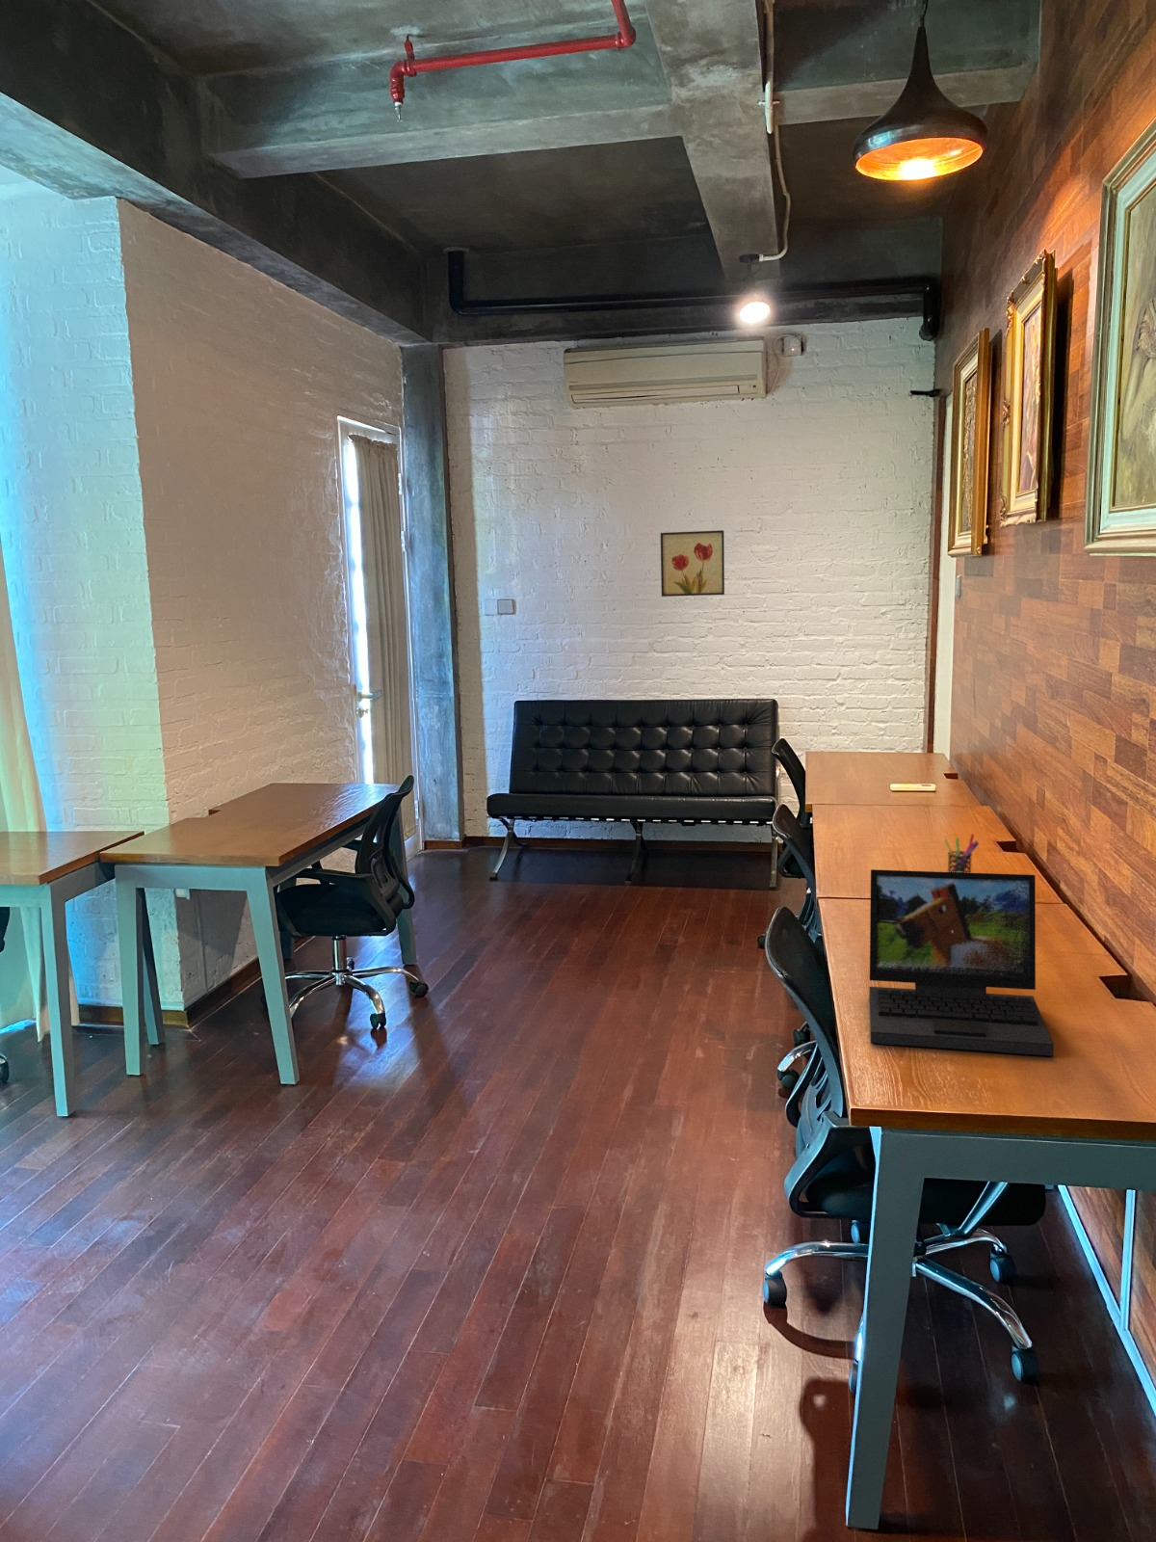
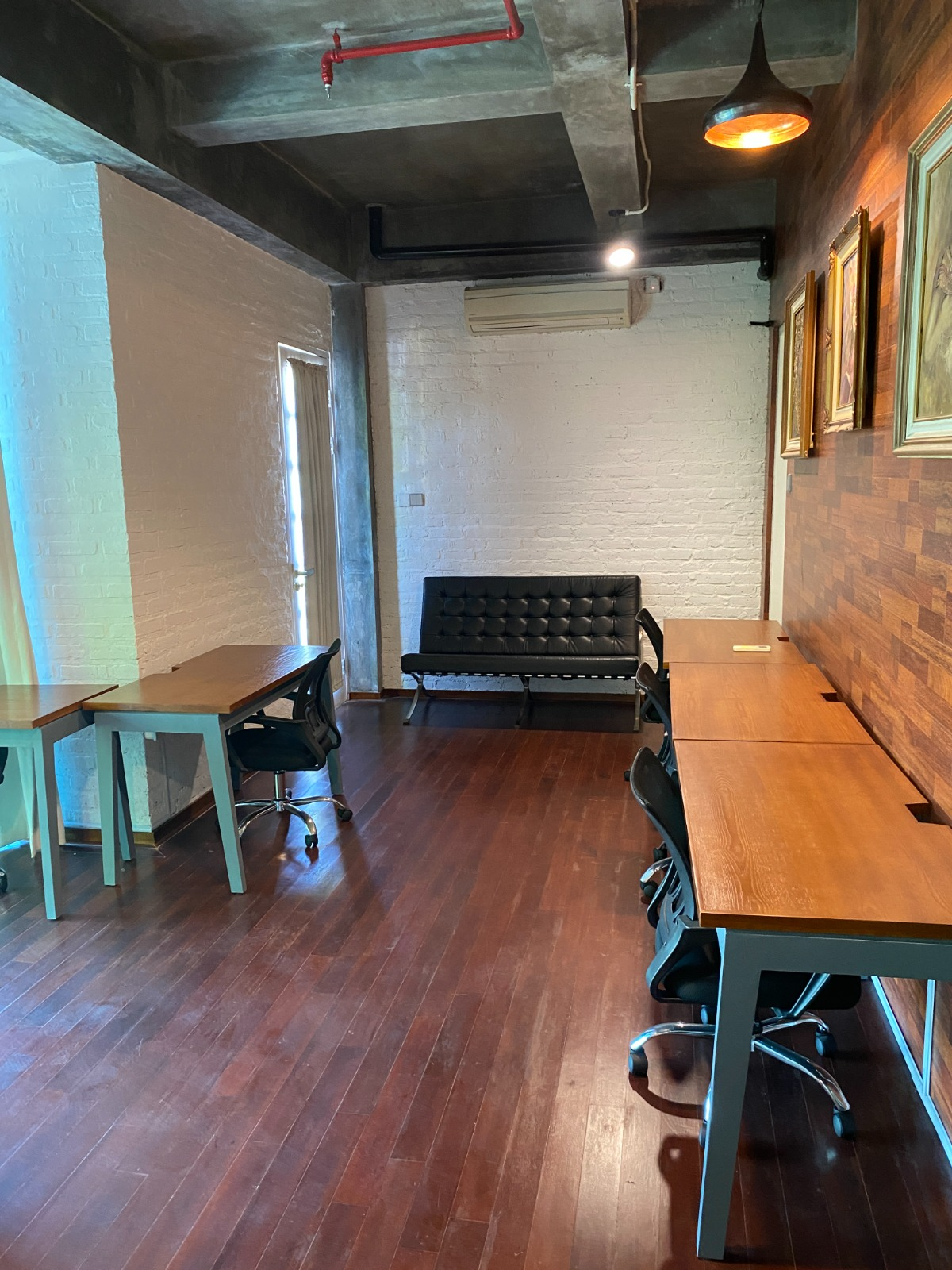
- wall art [659,529,725,597]
- laptop [868,868,1055,1058]
- pen holder [942,833,980,873]
